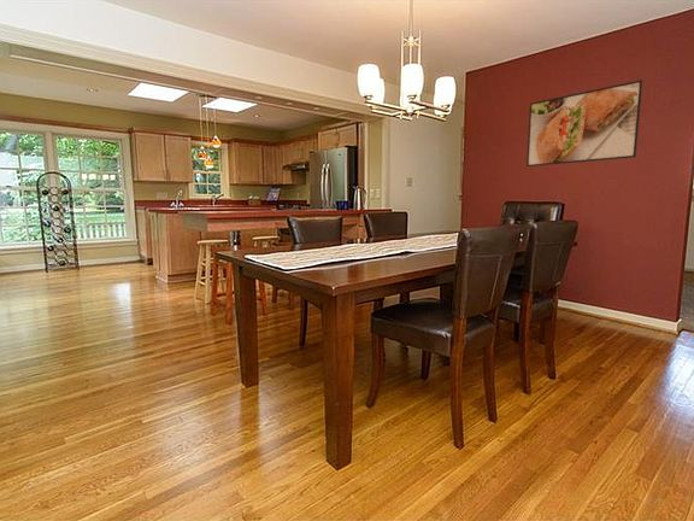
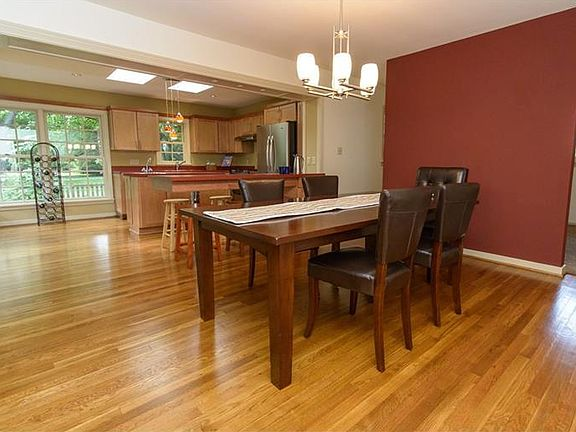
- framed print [525,78,643,168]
